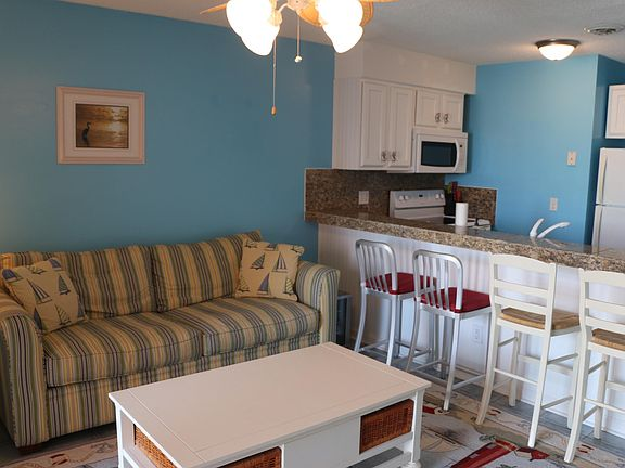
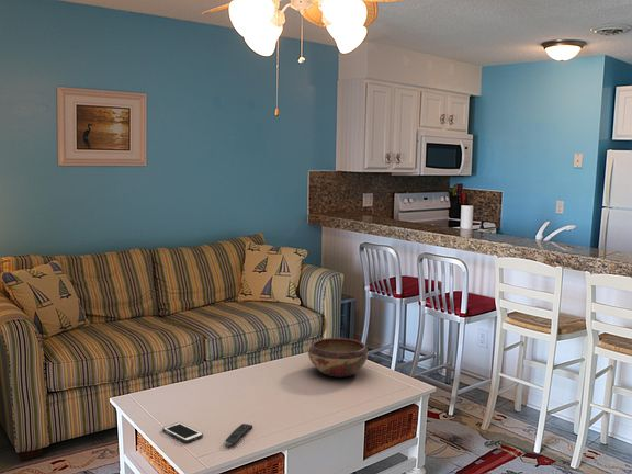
+ cell phone [161,421,204,443]
+ remote control [224,422,253,447]
+ decorative bowl [307,337,369,379]
